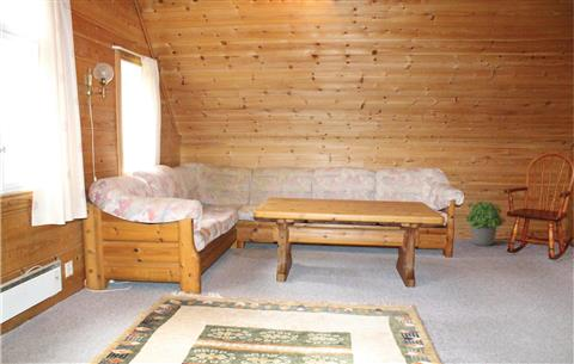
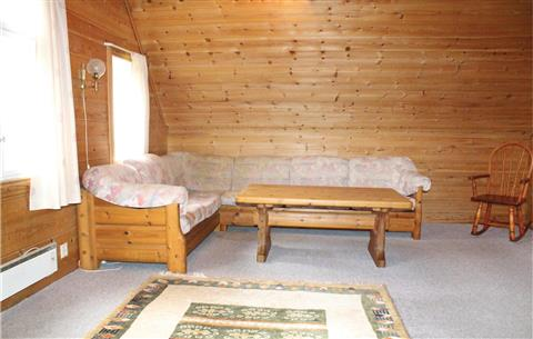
- potted plant [464,199,507,247]
